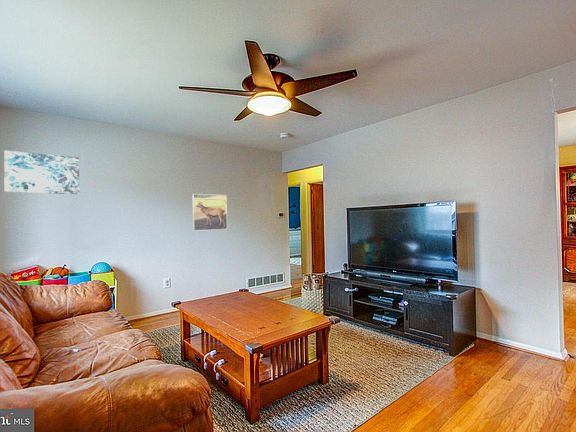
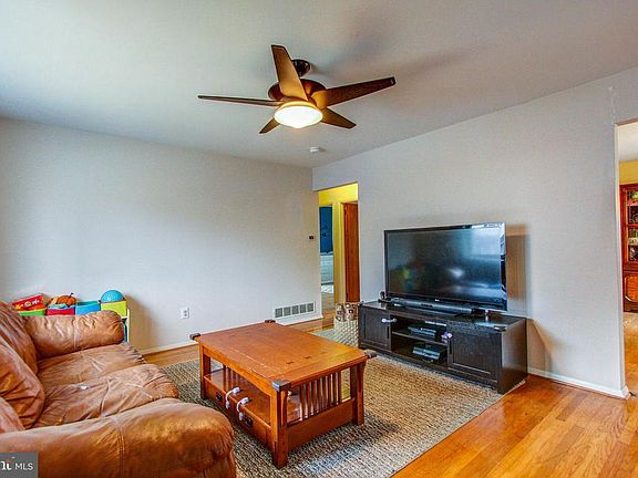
- wall art [3,150,80,195]
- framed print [191,193,228,232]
